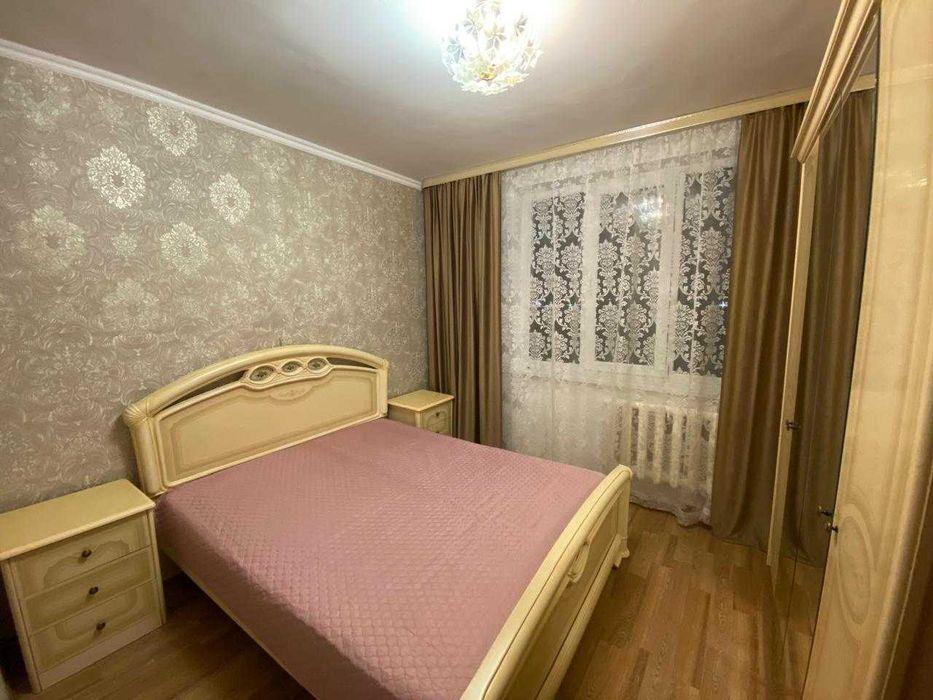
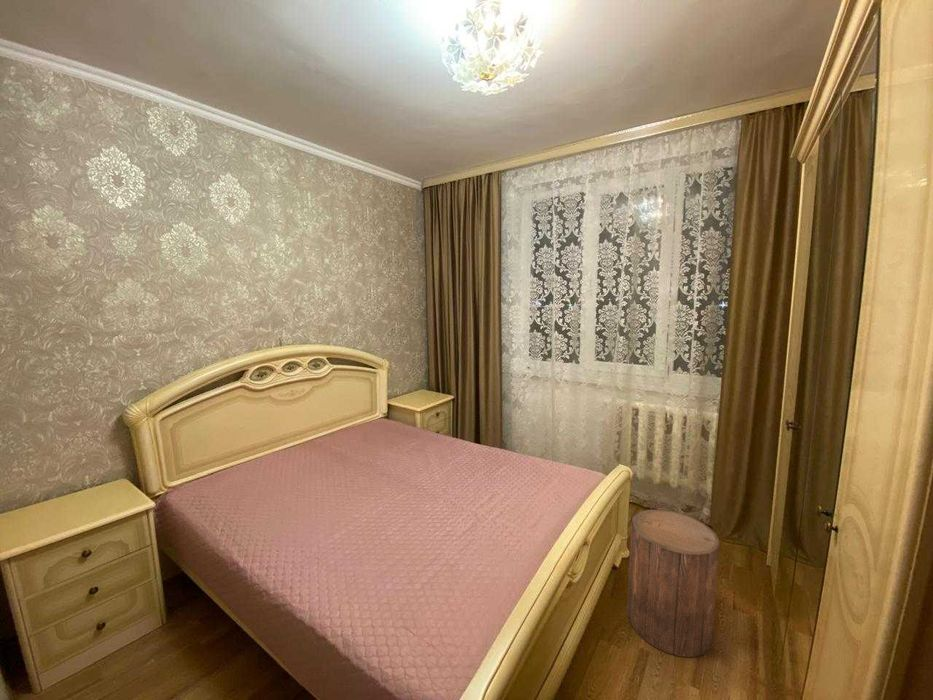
+ stool [626,508,720,658]
